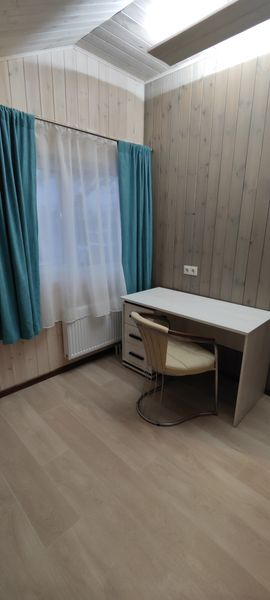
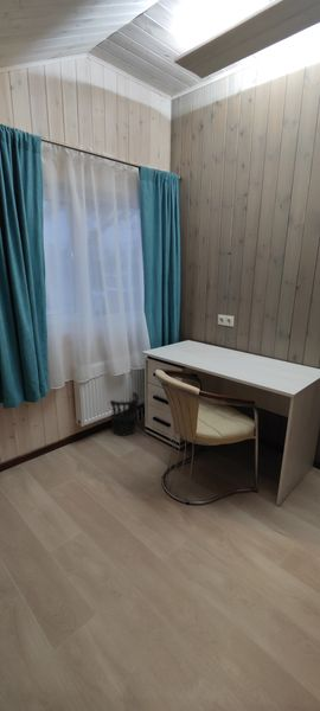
+ wastebasket [109,391,140,437]
